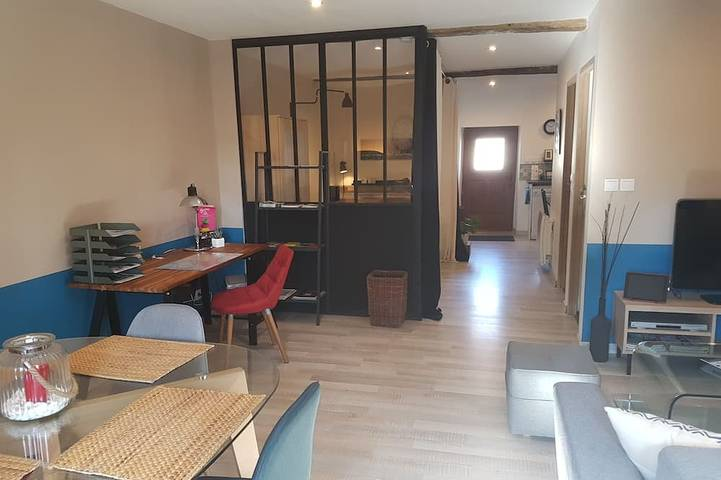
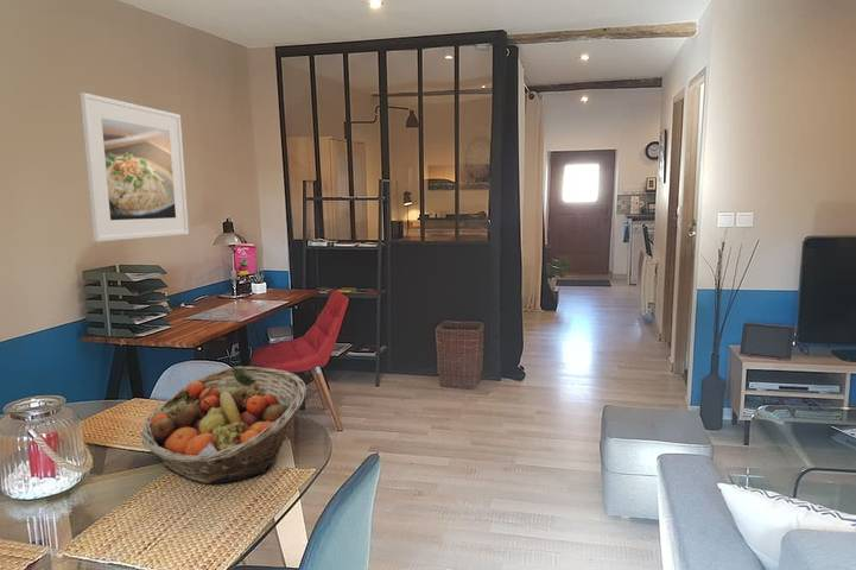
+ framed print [78,91,190,242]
+ fruit basket [140,366,307,484]
